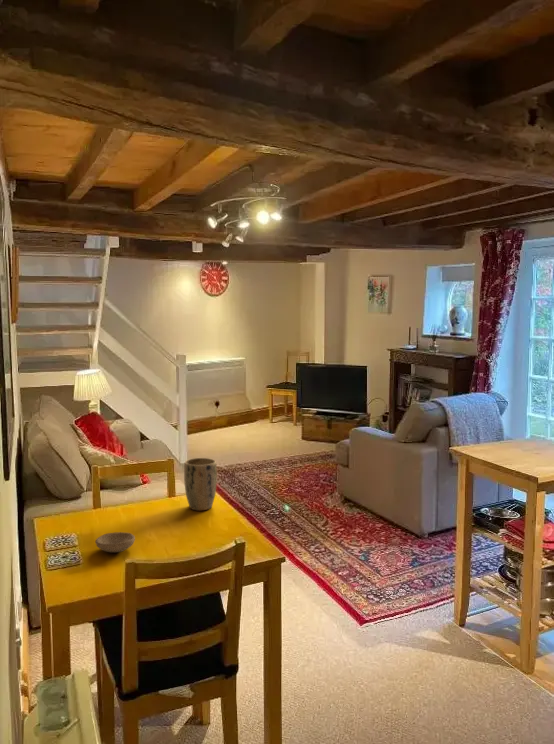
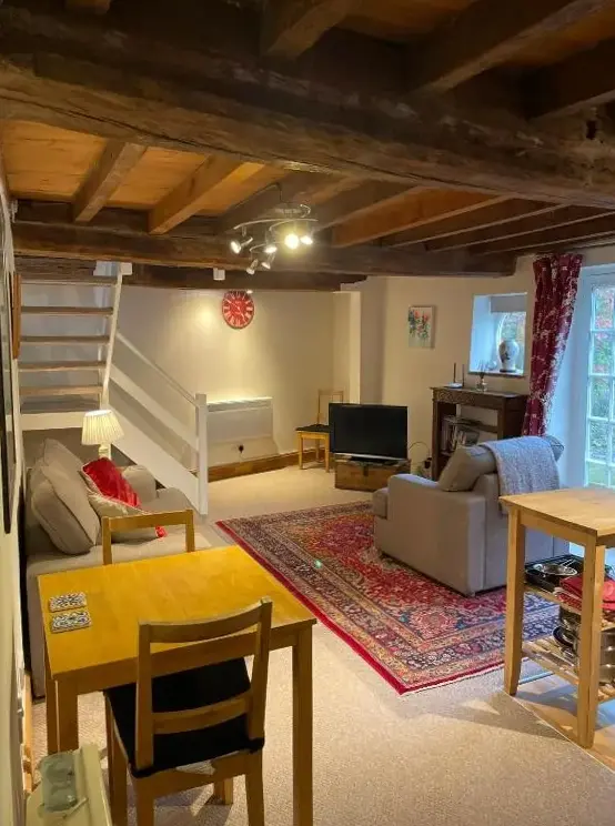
- bowl [95,531,136,553]
- plant pot [183,457,218,511]
